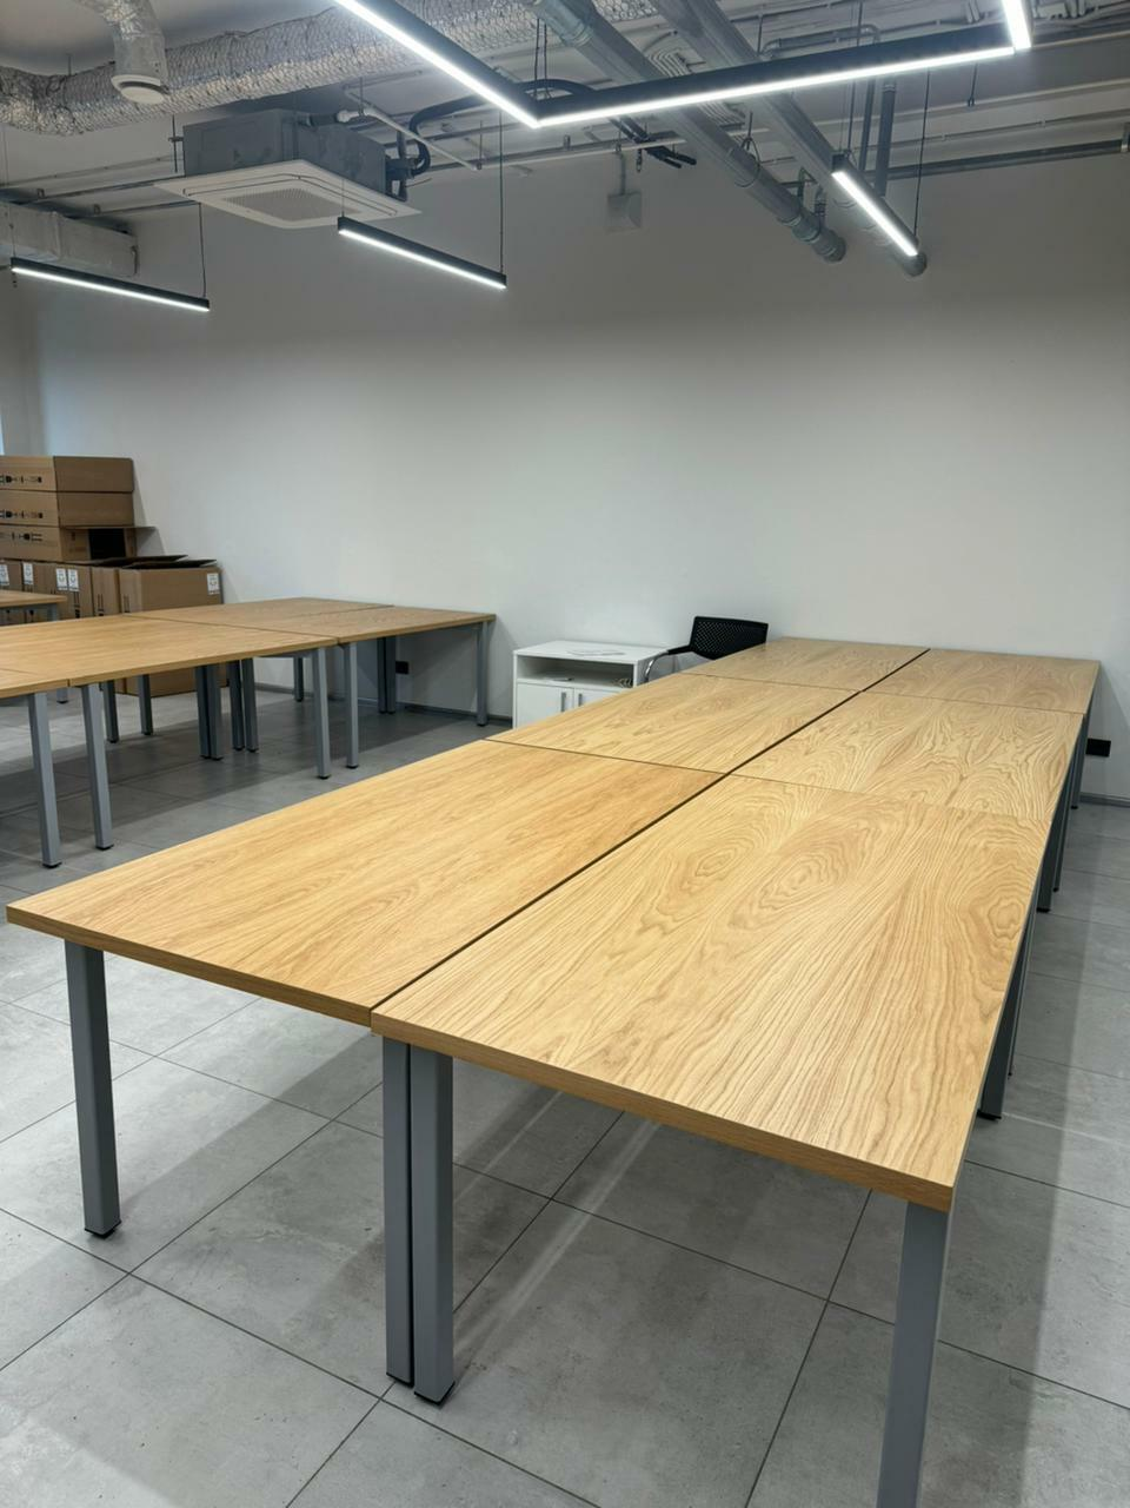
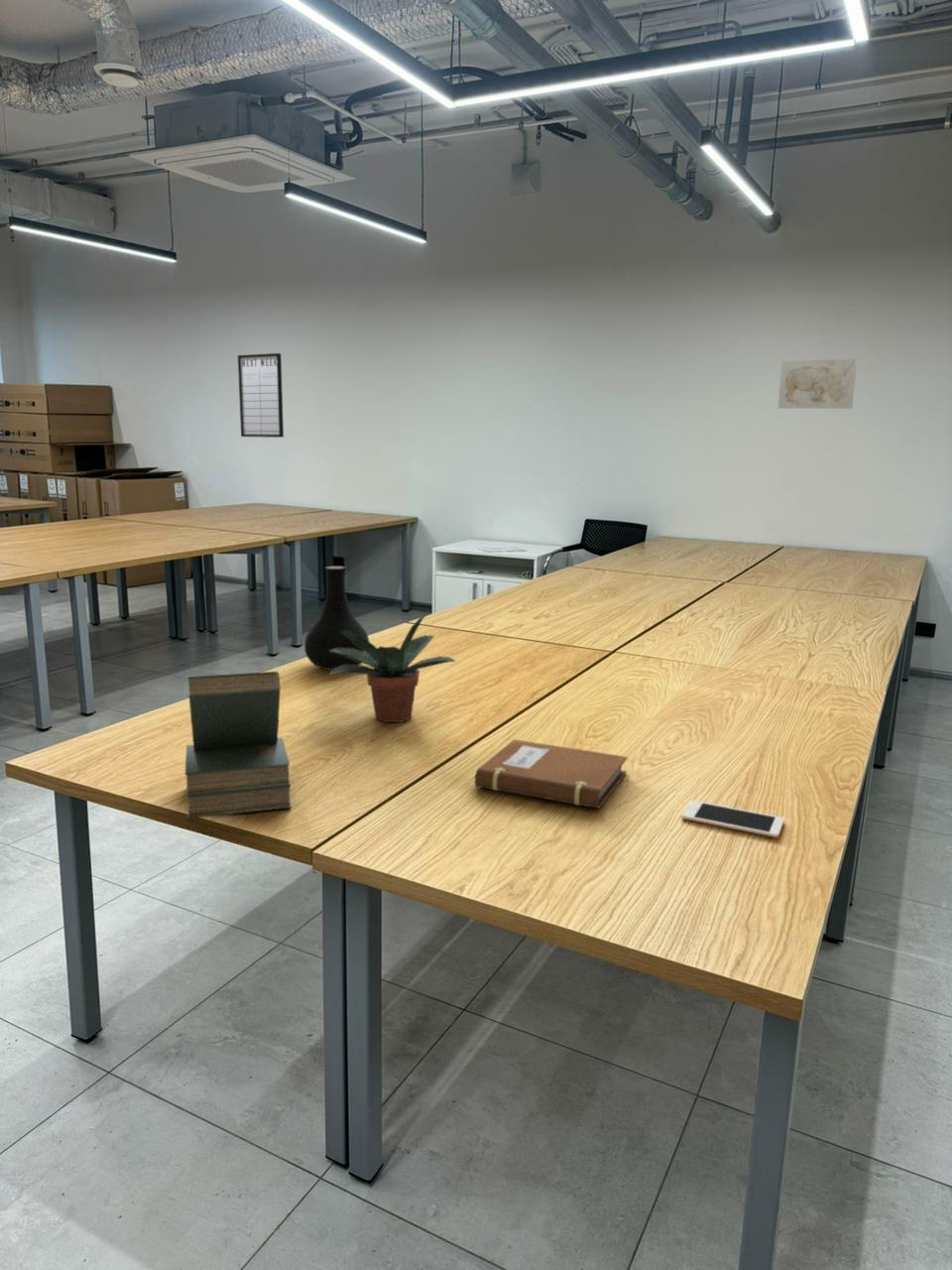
+ writing board [237,352,285,439]
+ notebook [472,738,628,810]
+ vase [303,565,370,672]
+ cell phone [680,800,785,838]
+ wall art [776,358,858,410]
+ book [184,671,293,820]
+ potted plant [327,614,457,723]
